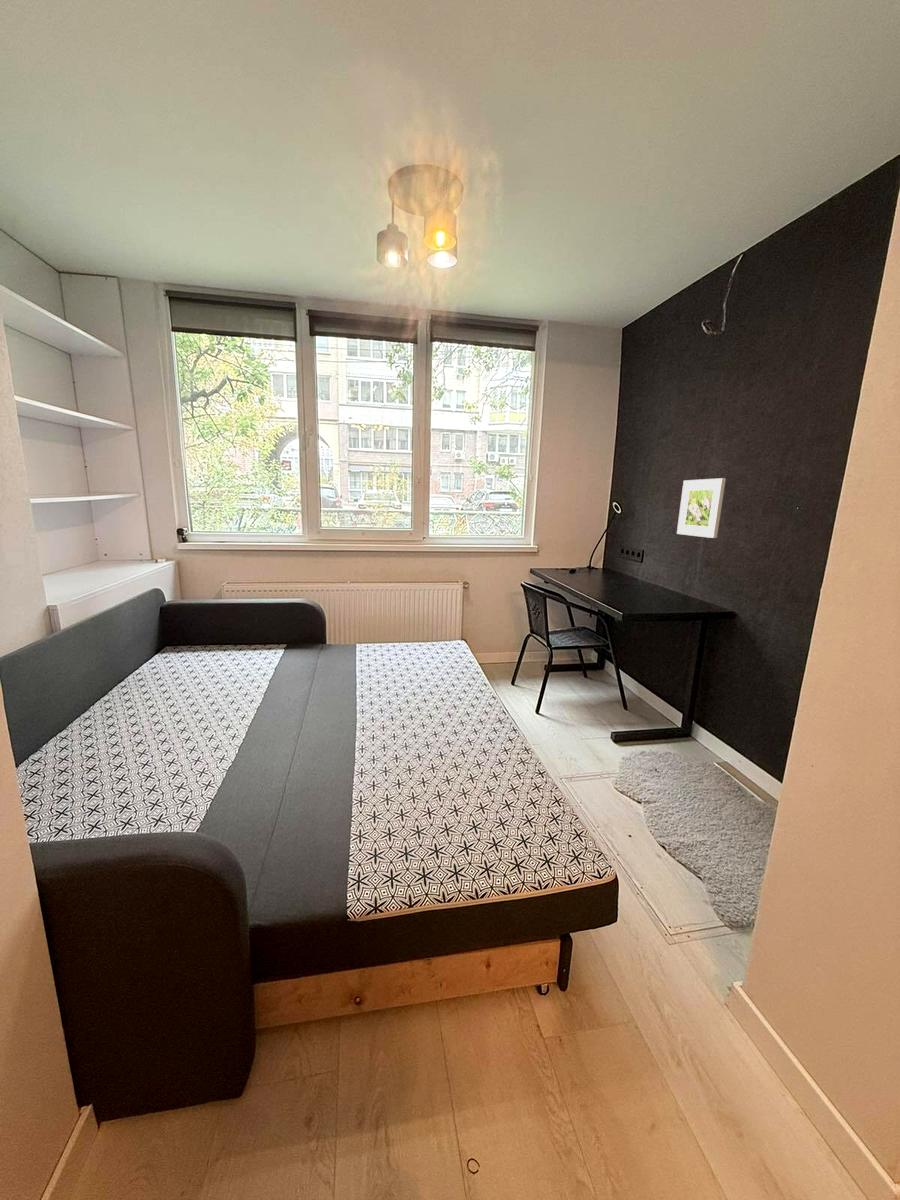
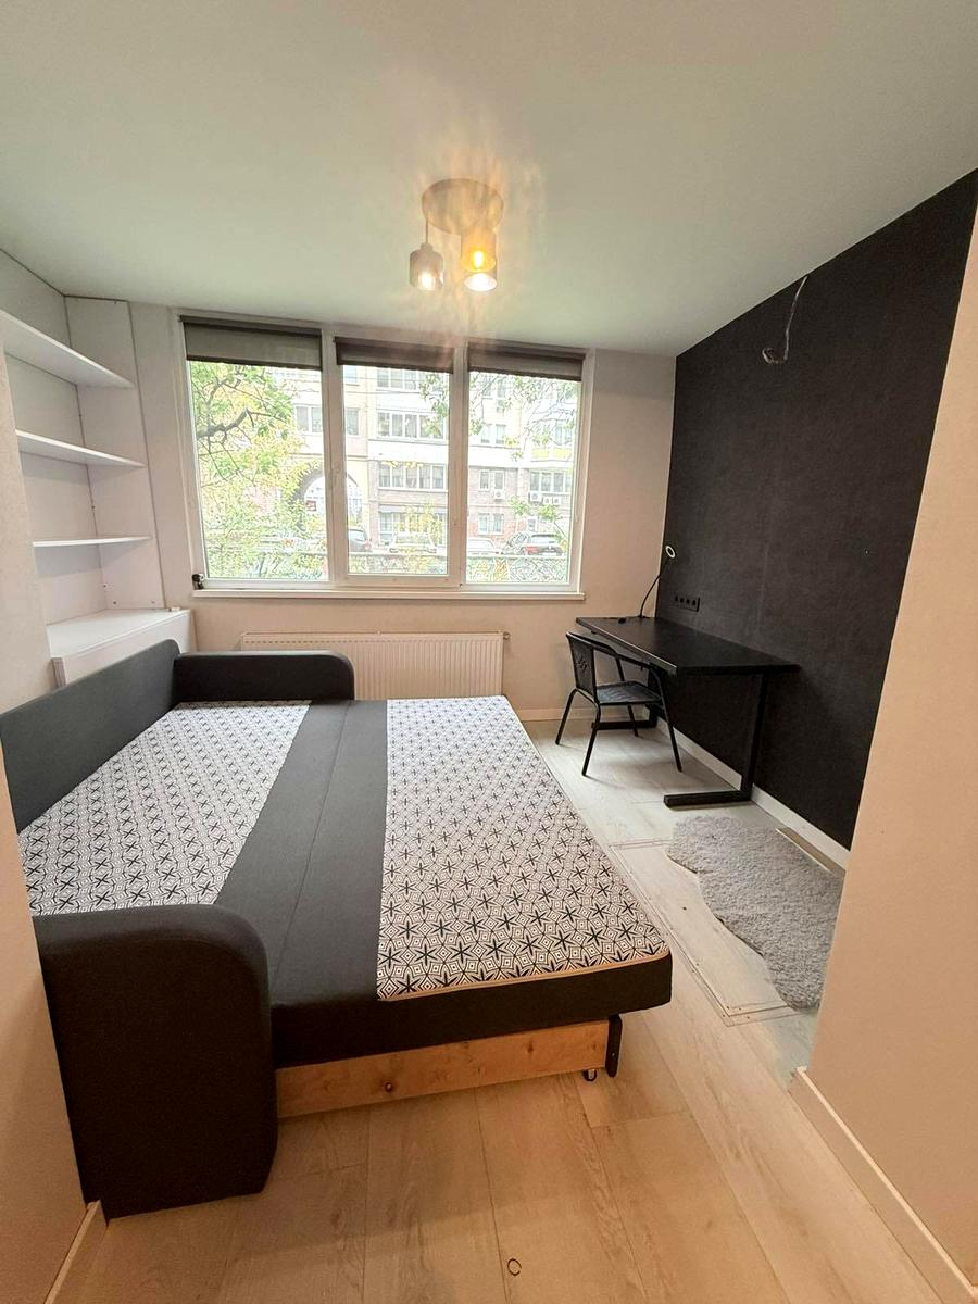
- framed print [676,477,727,539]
